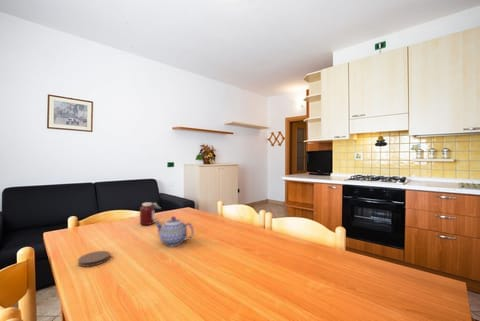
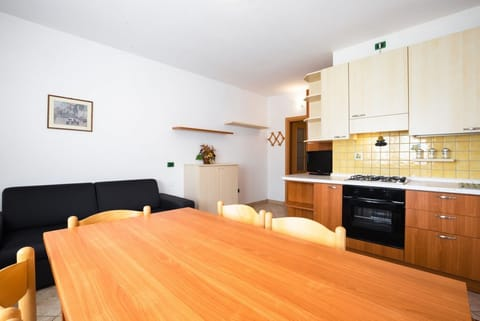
- jar [139,201,161,226]
- teapot [154,216,195,247]
- coaster [77,250,111,268]
